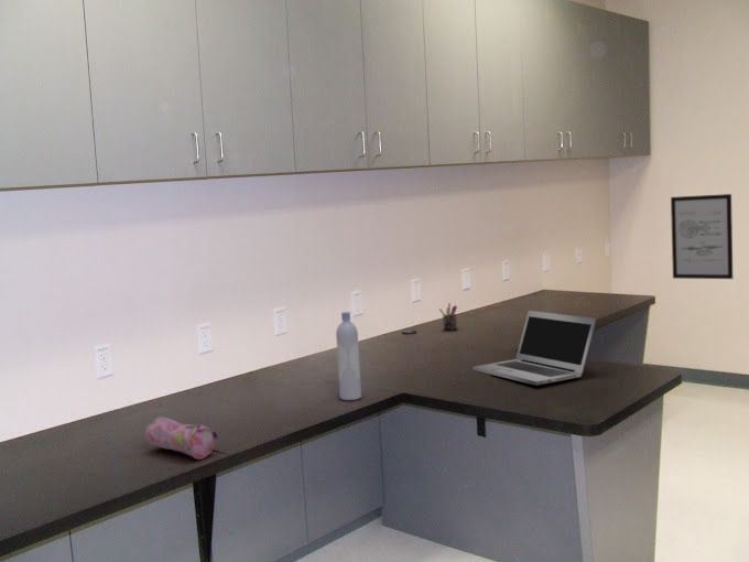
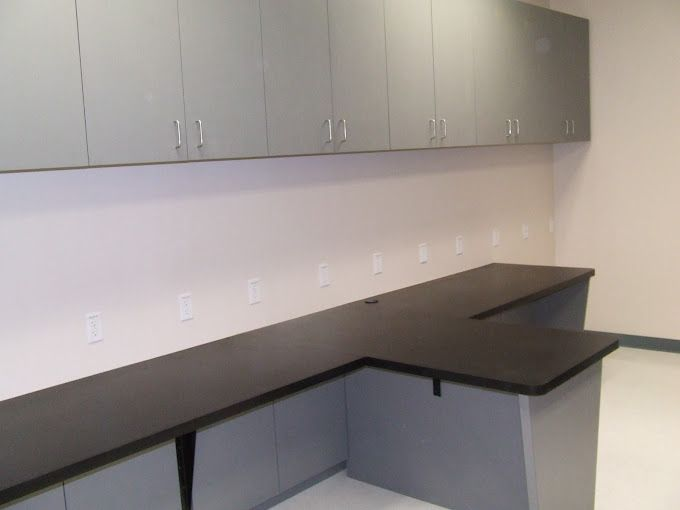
- laptop [471,310,597,386]
- pen holder [438,302,458,333]
- pencil case [144,415,219,461]
- bottle [335,311,362,401]
- wall art [670,193,734,280]
